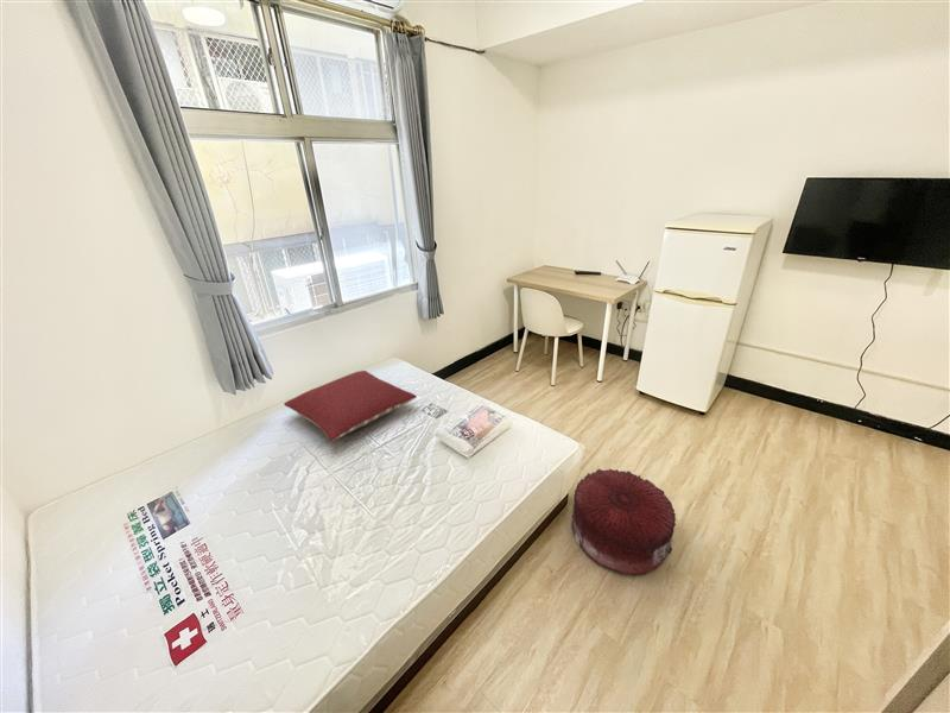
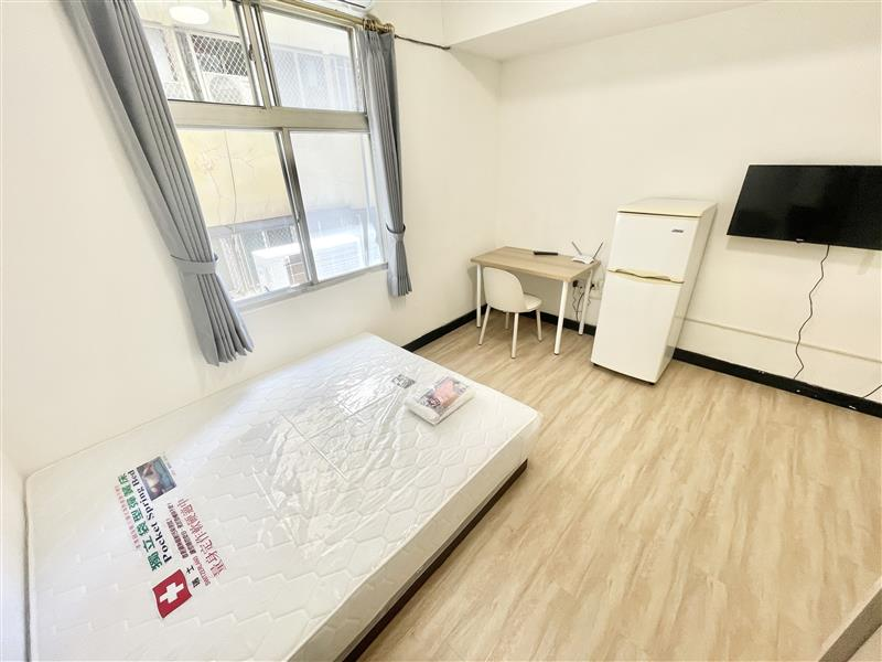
- pouf [570,467,677,576]
- pillow [283,370,417,442]
